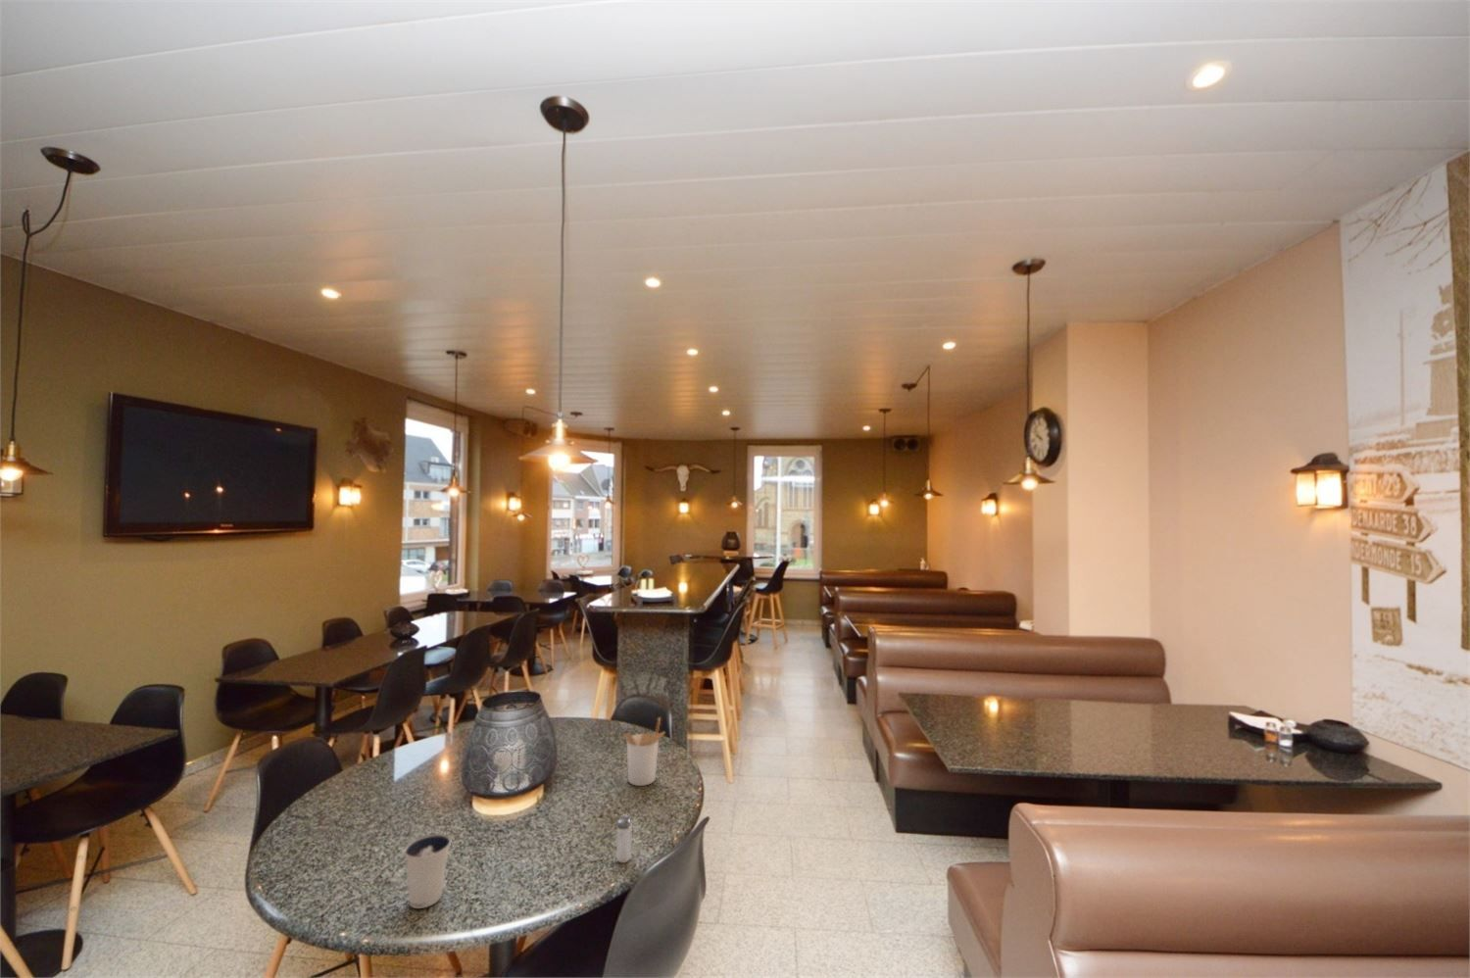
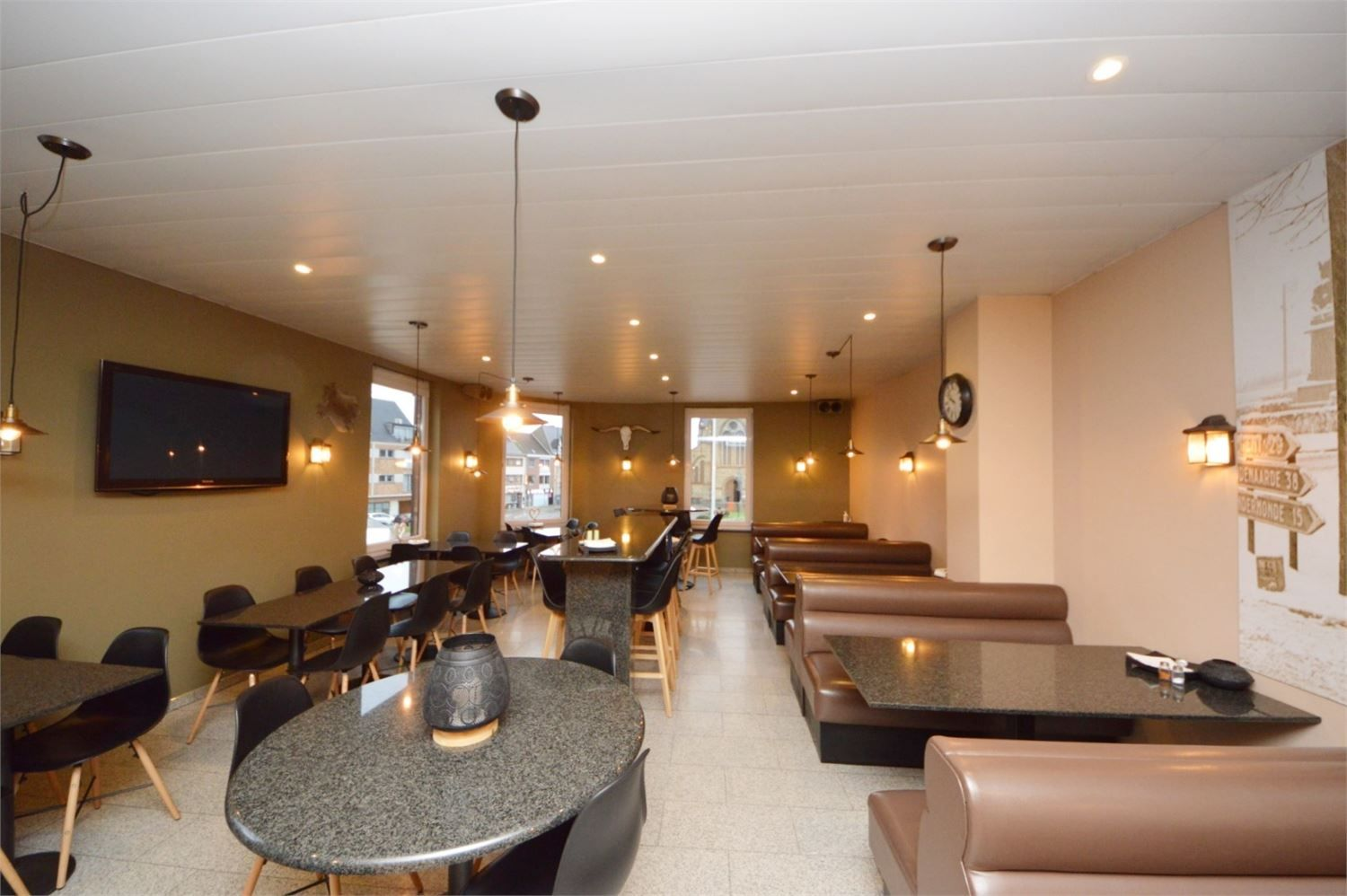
- utensil holder [622,716,667,787]
- dixie cup [404,833,452,909]
- shaker [616,813,633,864]
